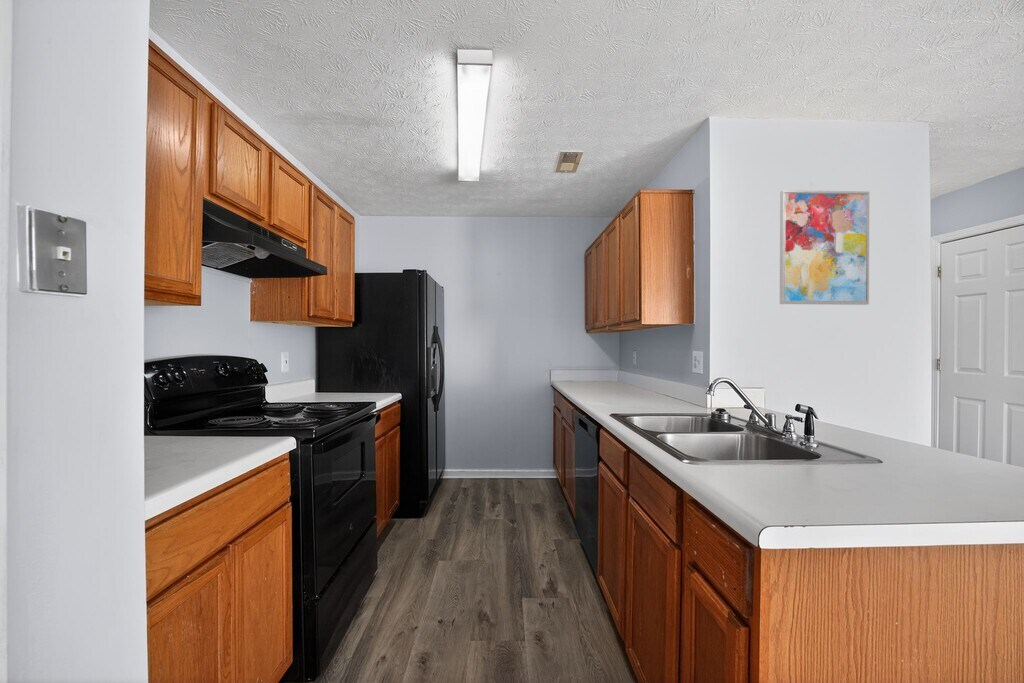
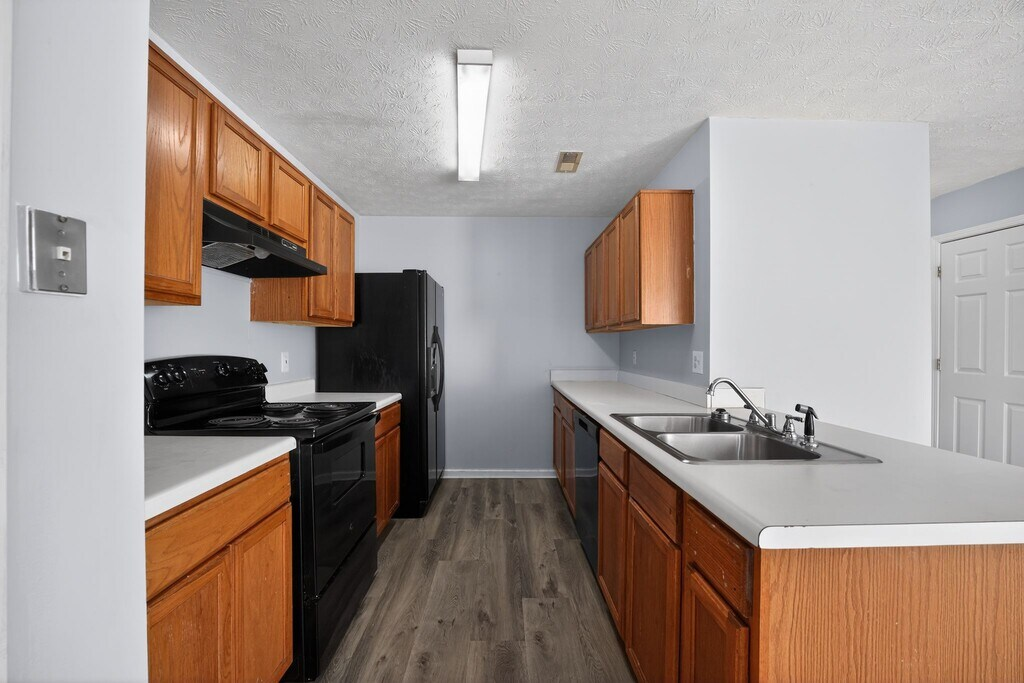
- wall art [779,189,870,306]
